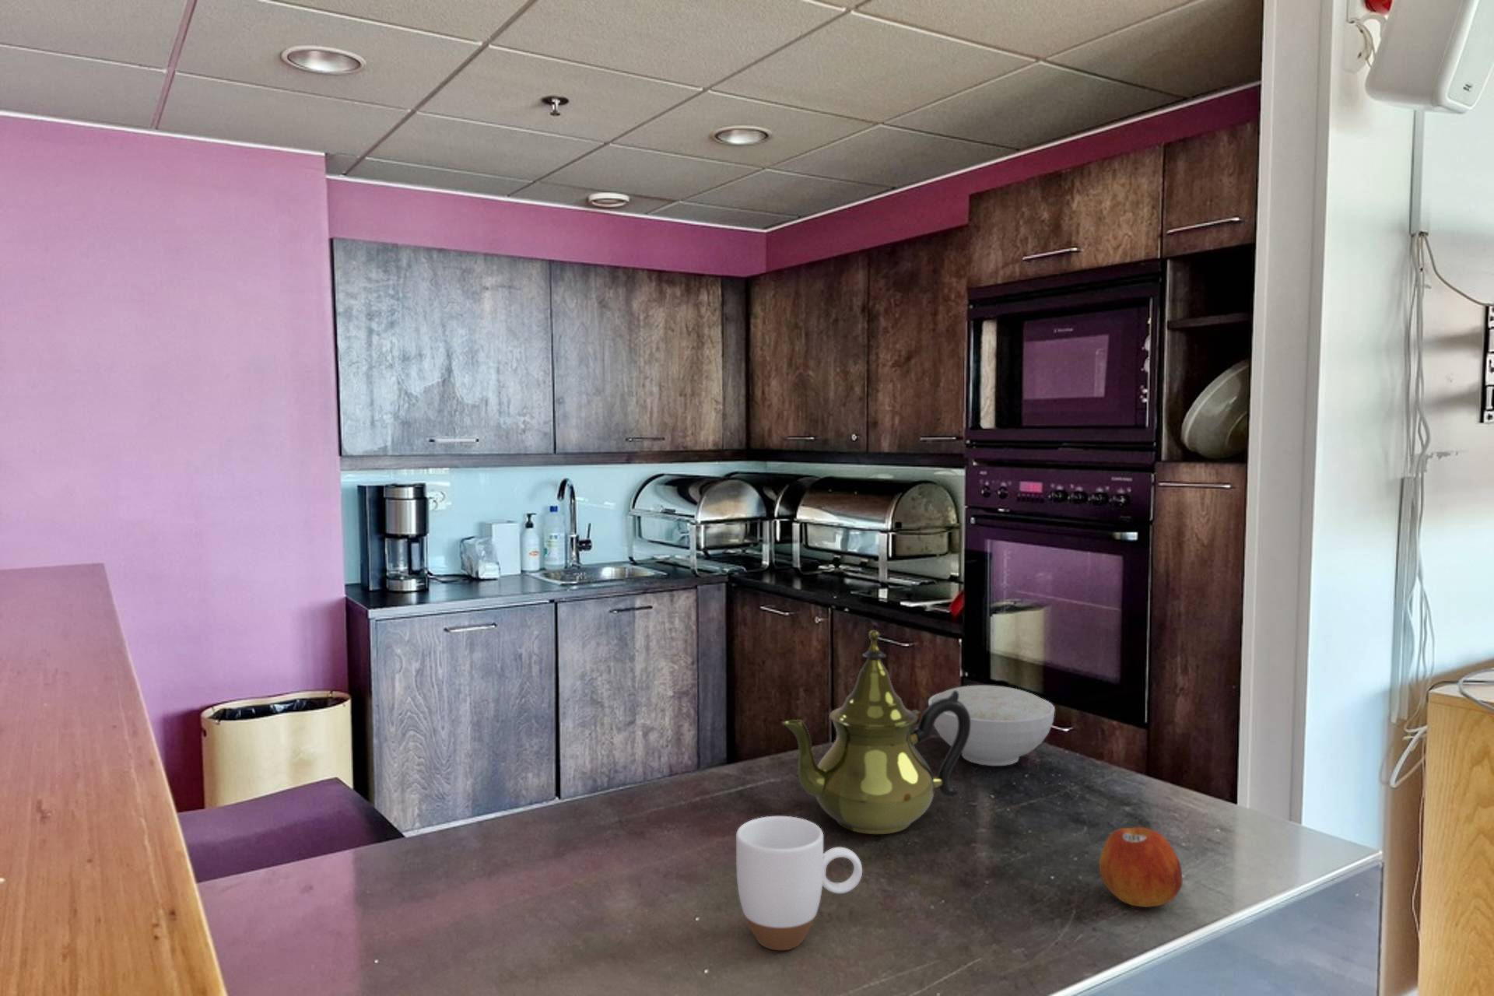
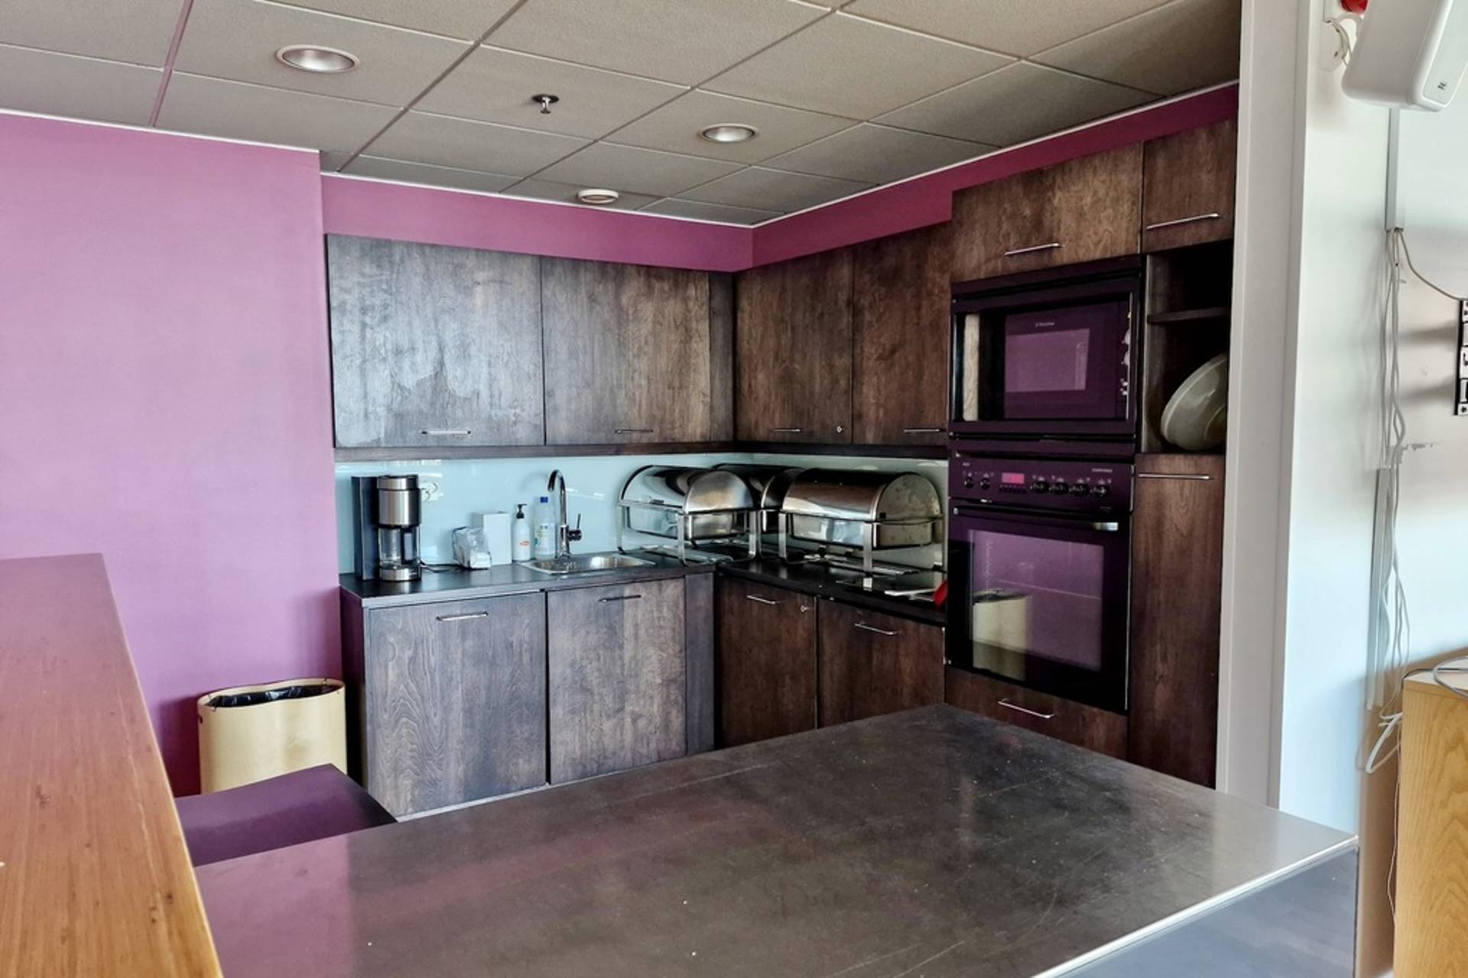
- teapot [781,629,970,835]
- apple [1098,826,1183,908]
- mug [735,816,863,950]
- bowl [927,685,1056,766]
